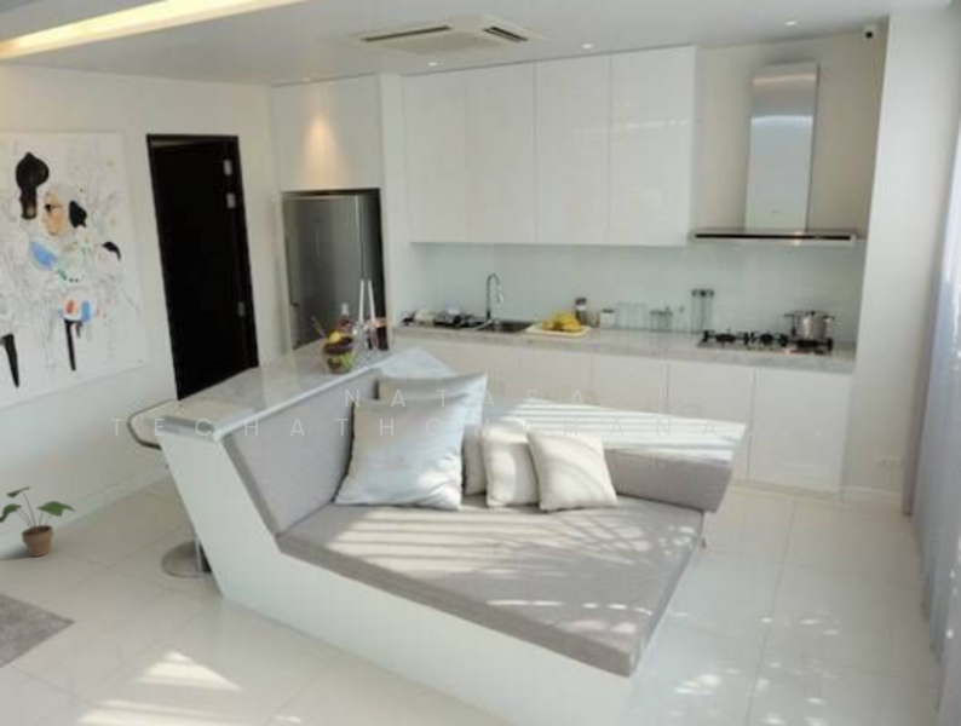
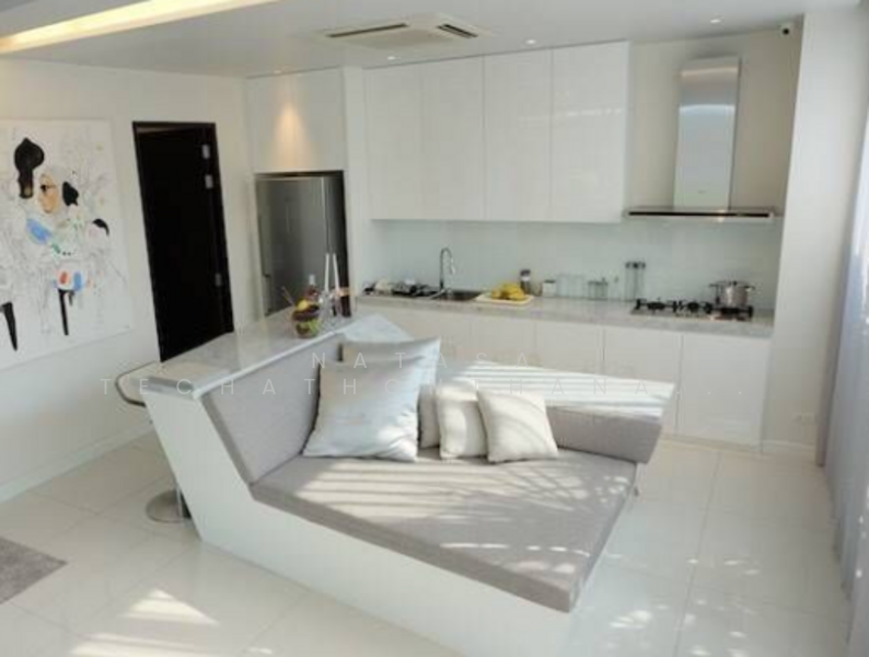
- potted plant [0,485,76,558]
